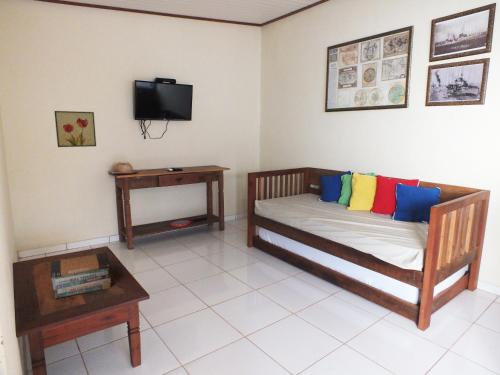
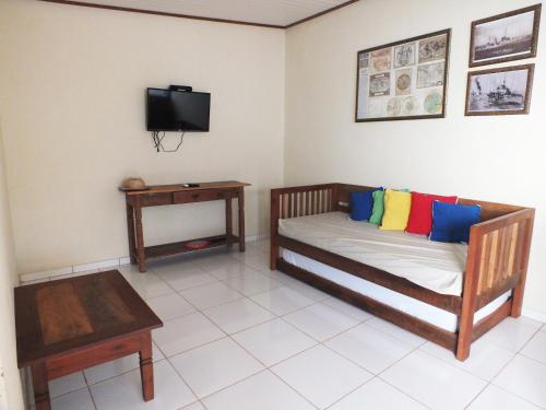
- wall art [53,110,97,148]
- book stack [50,252,112,299]
